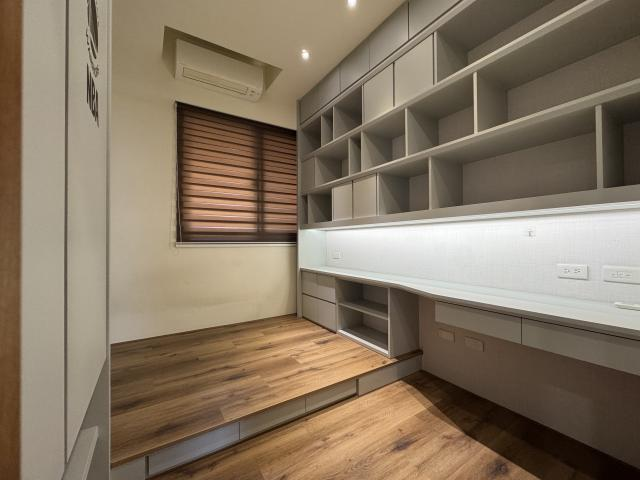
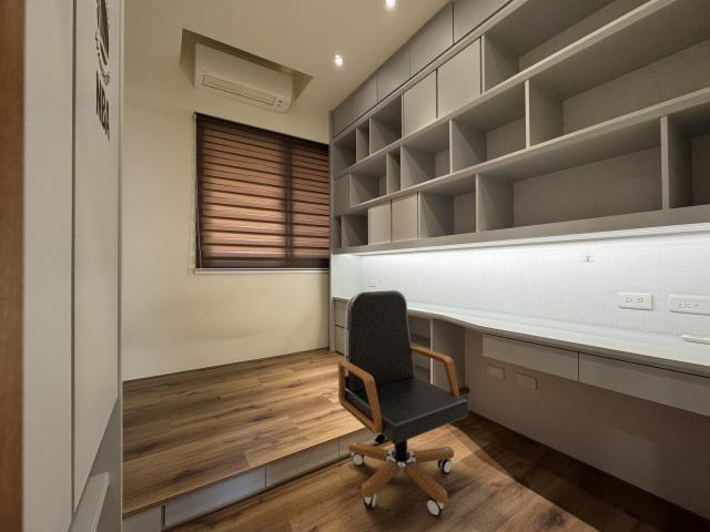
+ office chair [337,289,469,516]
